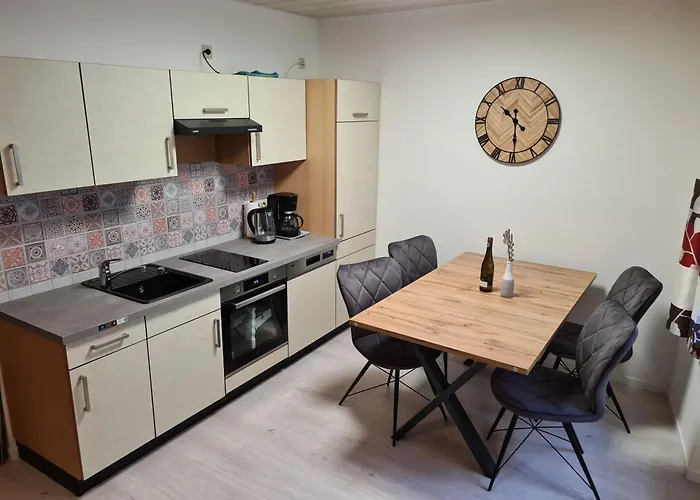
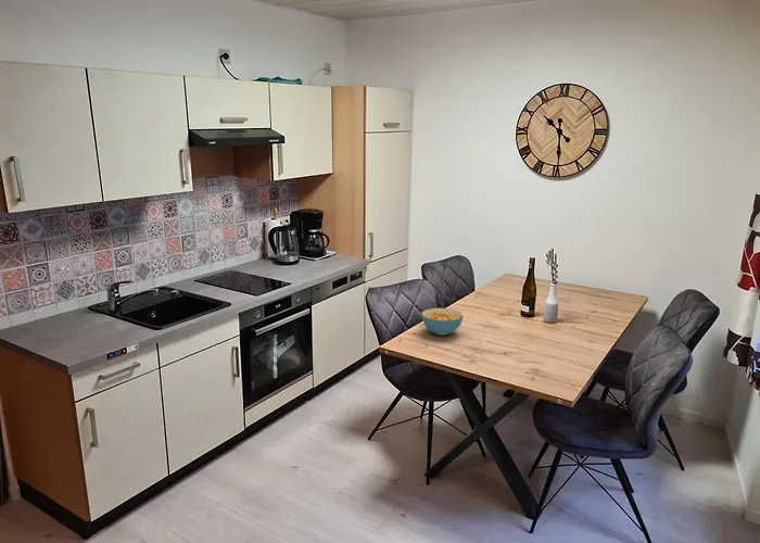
+ cereal bowl [420,307,464,337]
